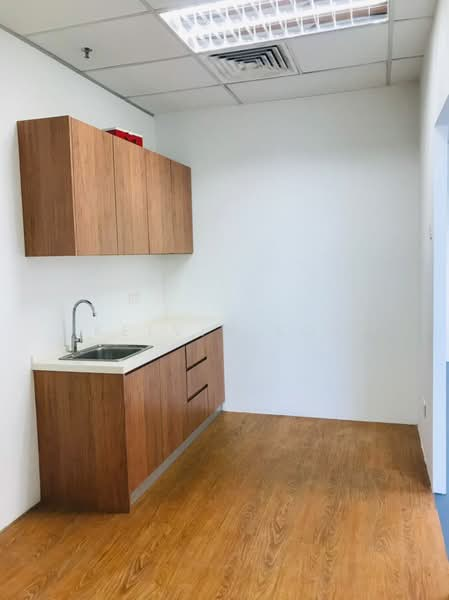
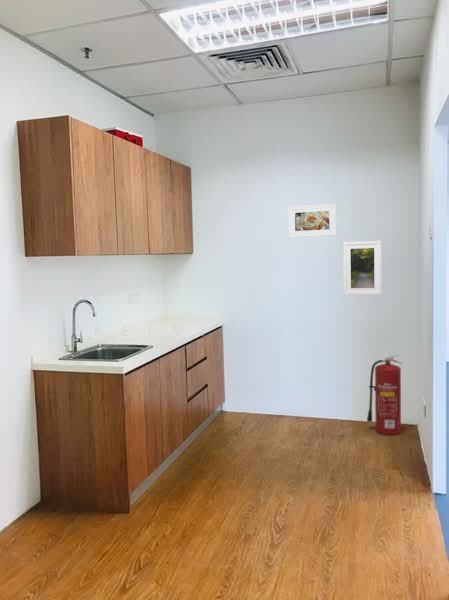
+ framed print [288,203,337,238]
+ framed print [342,240,383,296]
+ fire extinguisher [366,354,403,436]
